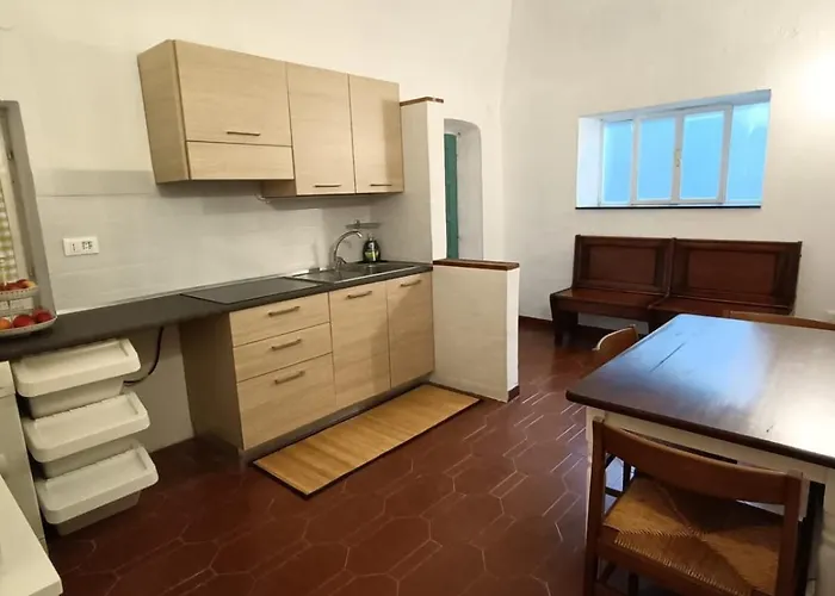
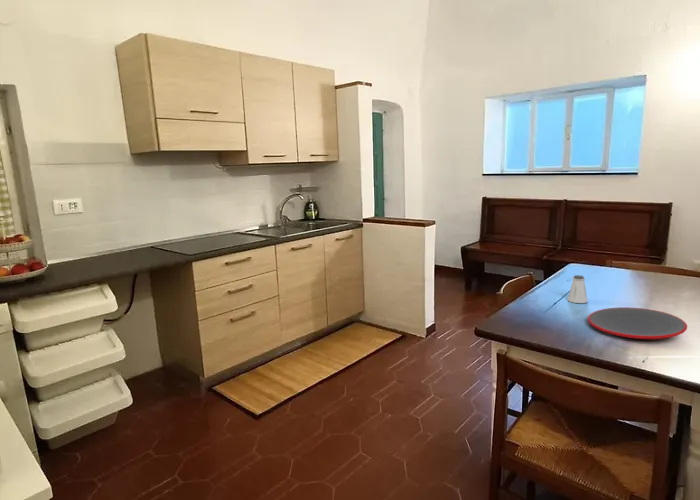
+ plate [587,306,688,340]
+ saltshaker [567,274,589,304]
